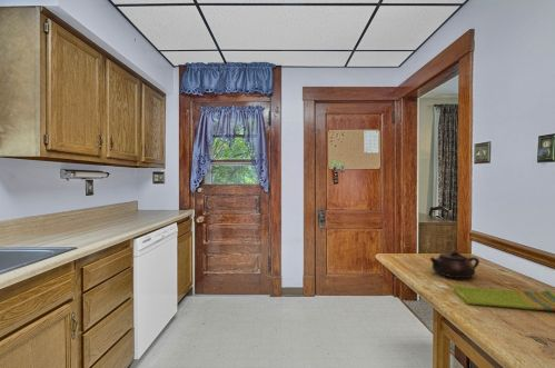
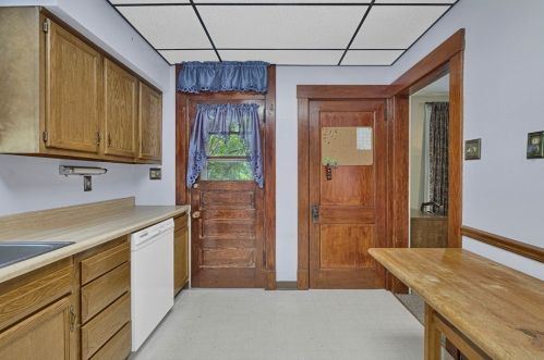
- teapot [429,250,480,279]
- dish towel [453,284,555,312]
